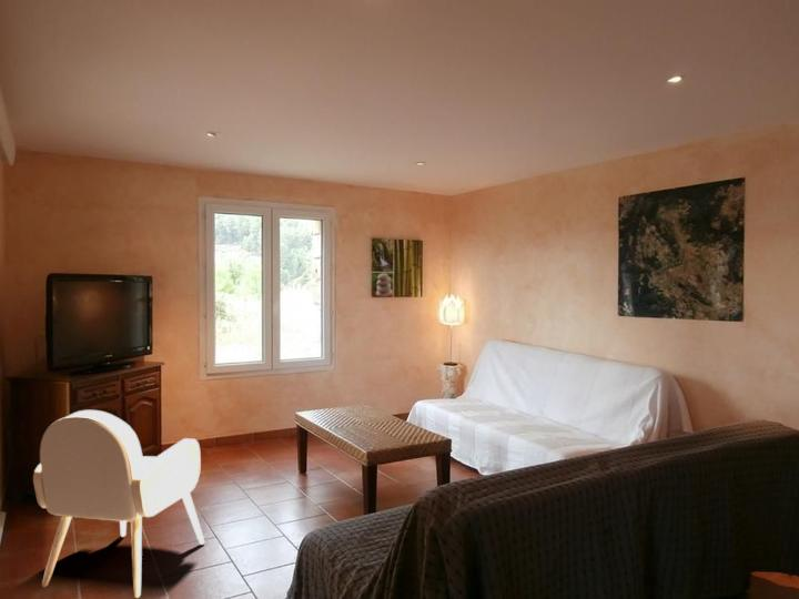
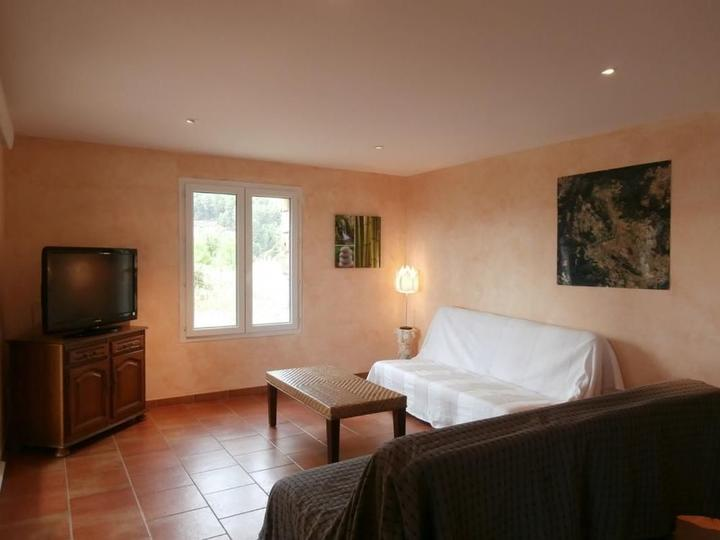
- armchair [32,409,205,599]
